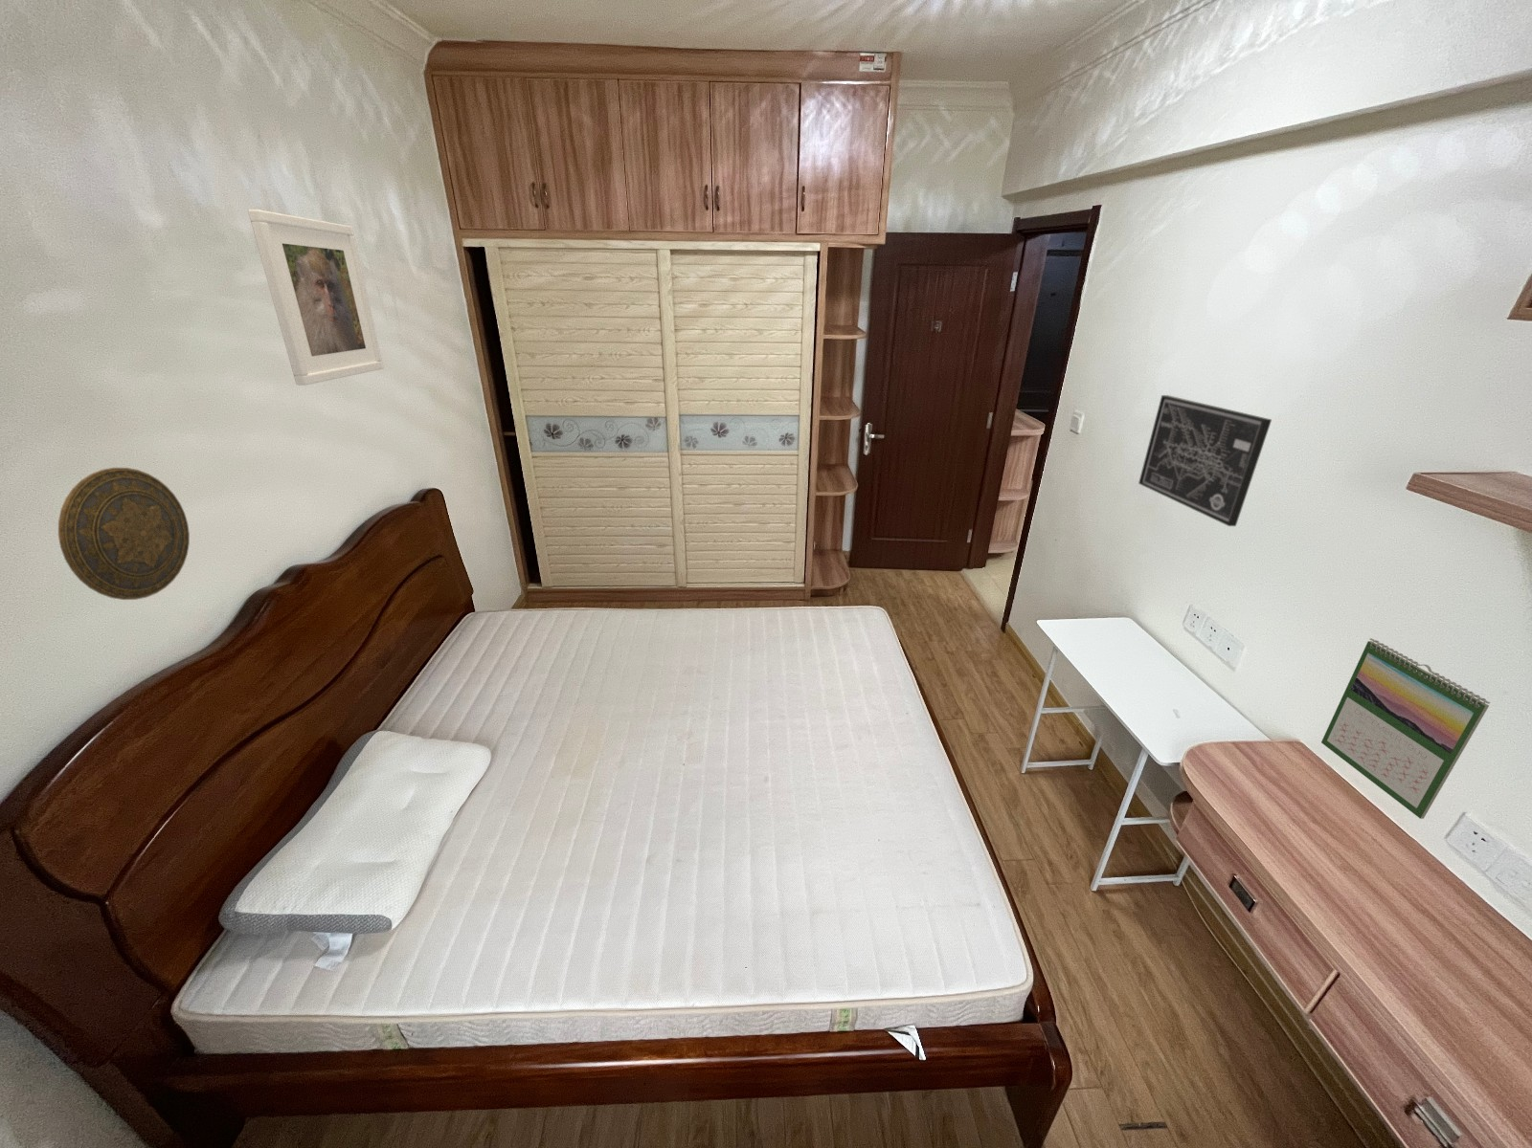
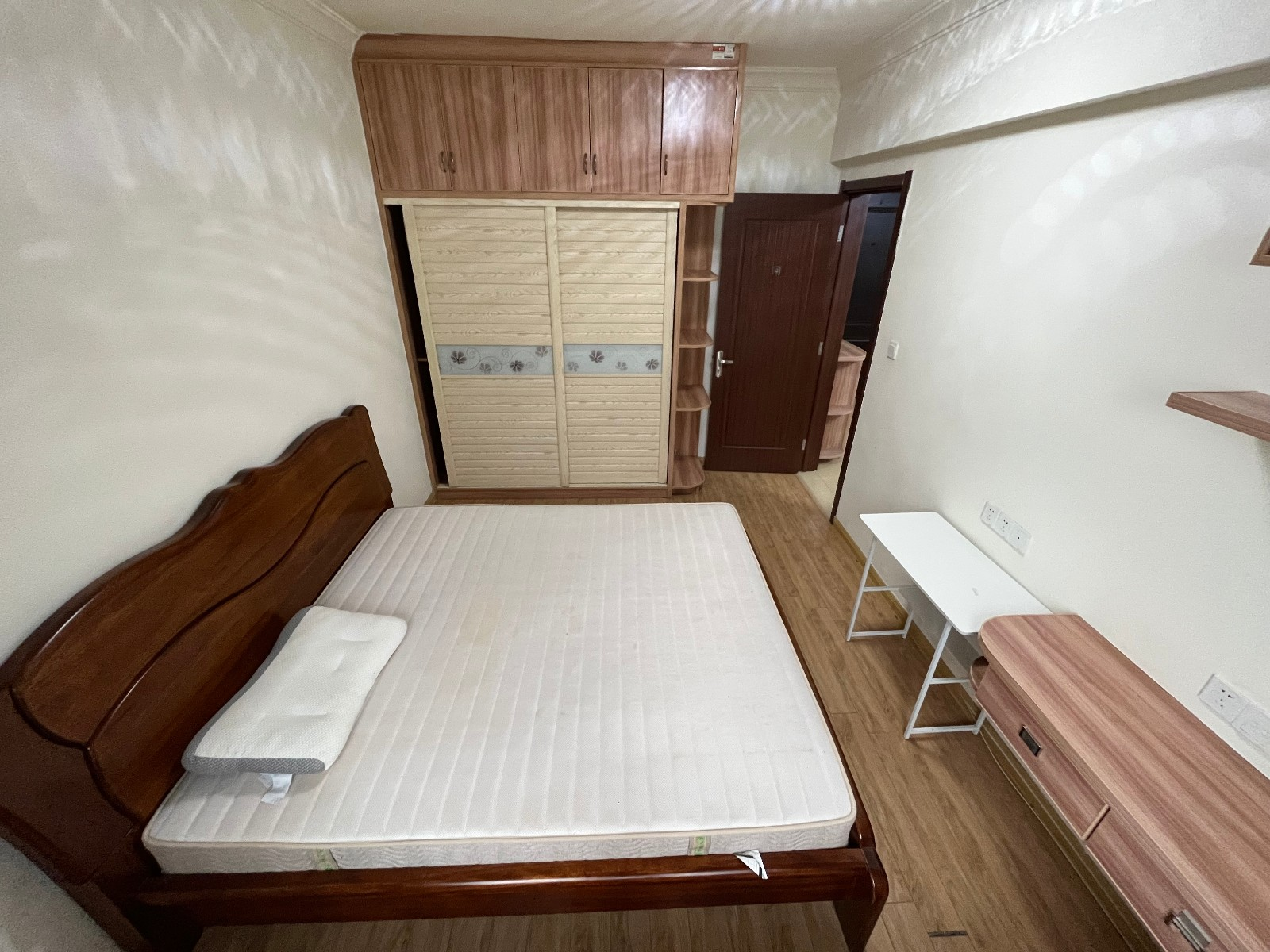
- decorative plate [58,467,191,601]
- wall art [1138,394,1273,527]
- calendar [1321,637,1491,820]
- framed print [247,209,384,387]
